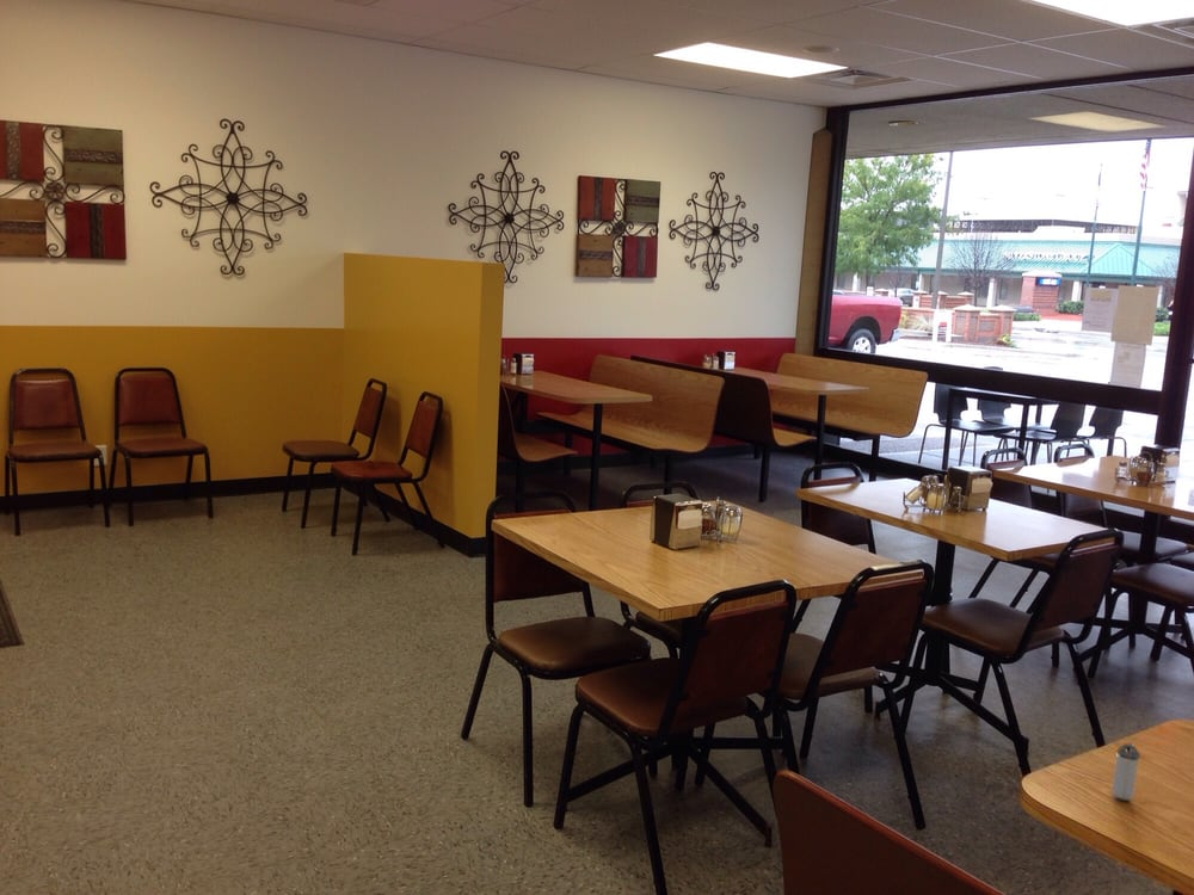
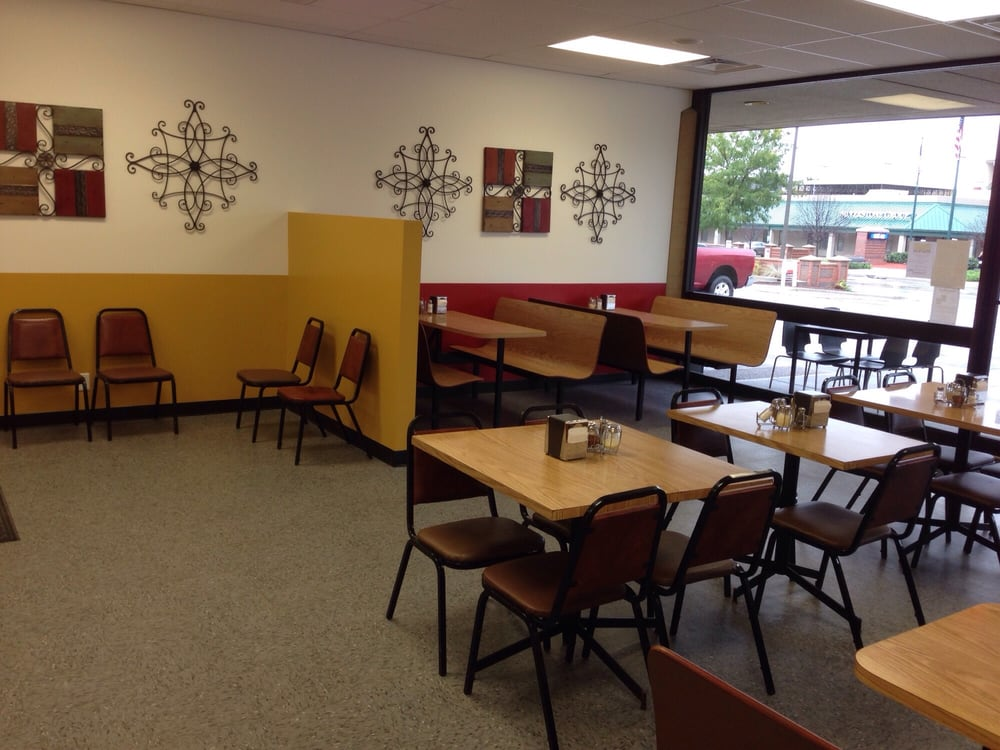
- shaker [1112,741,1141,802]
